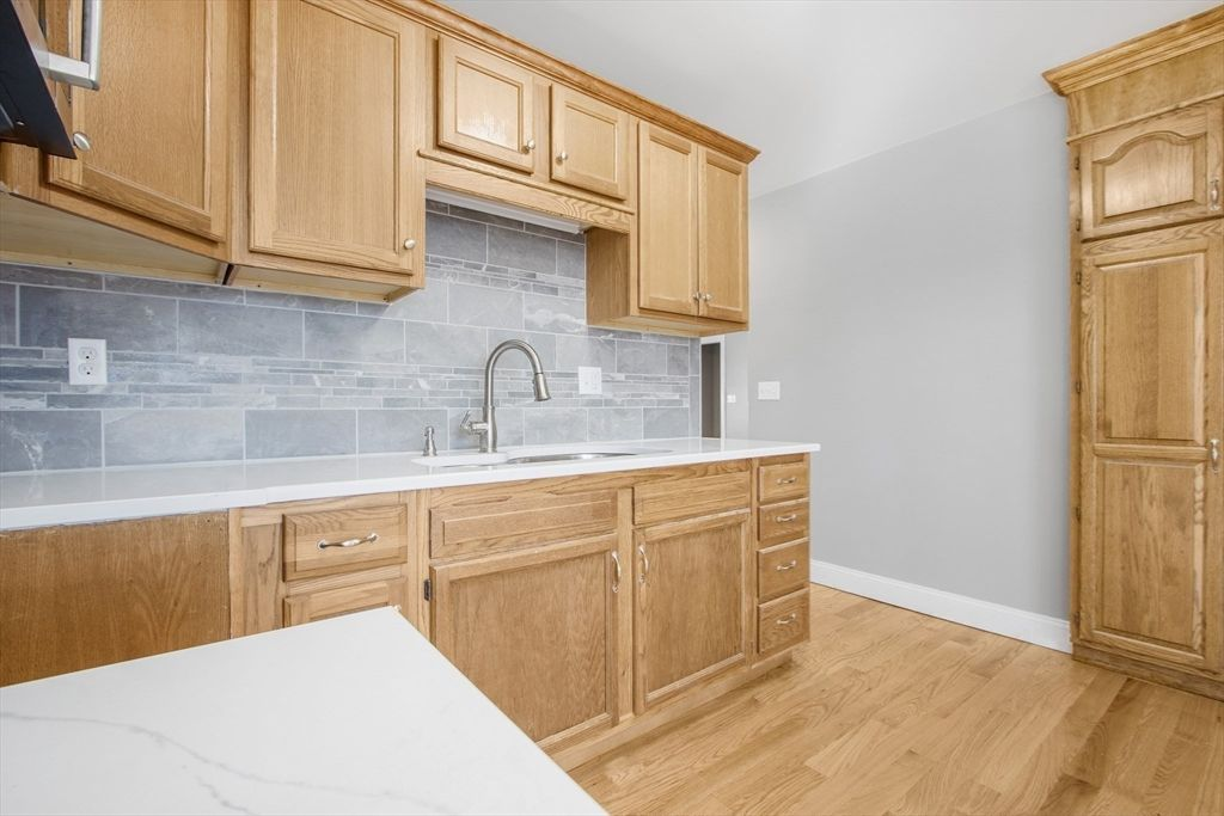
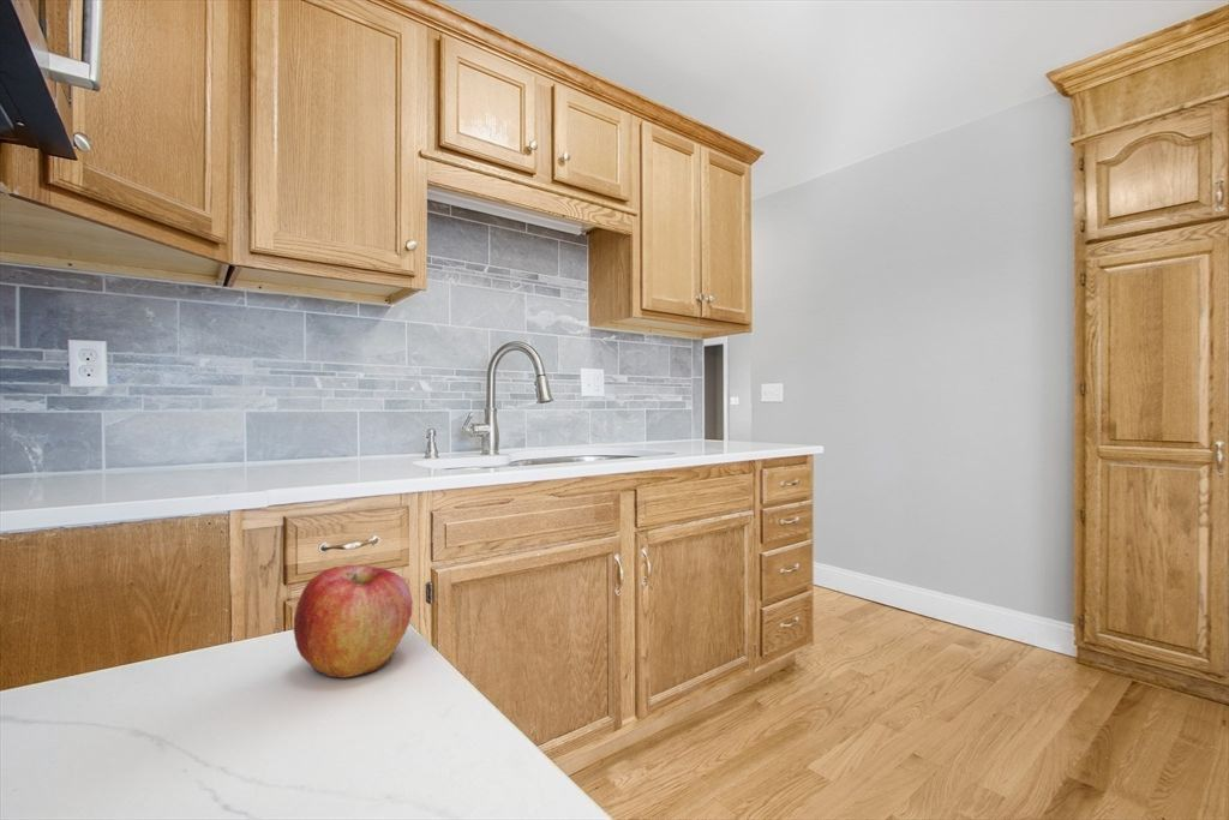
+ apple [293,564,414,680]
